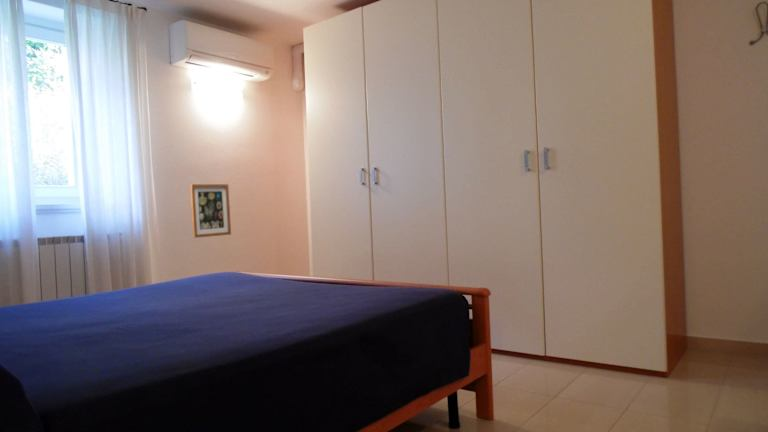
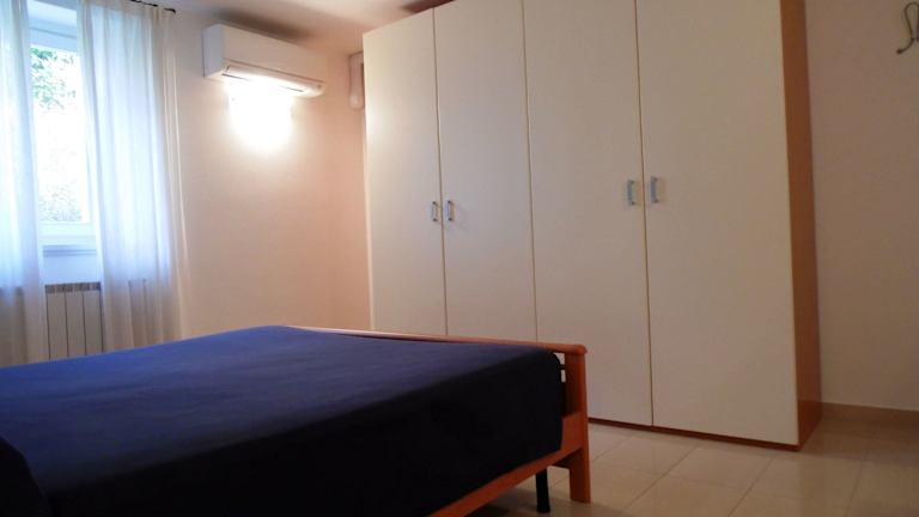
- wall art [189,183,232,239]
